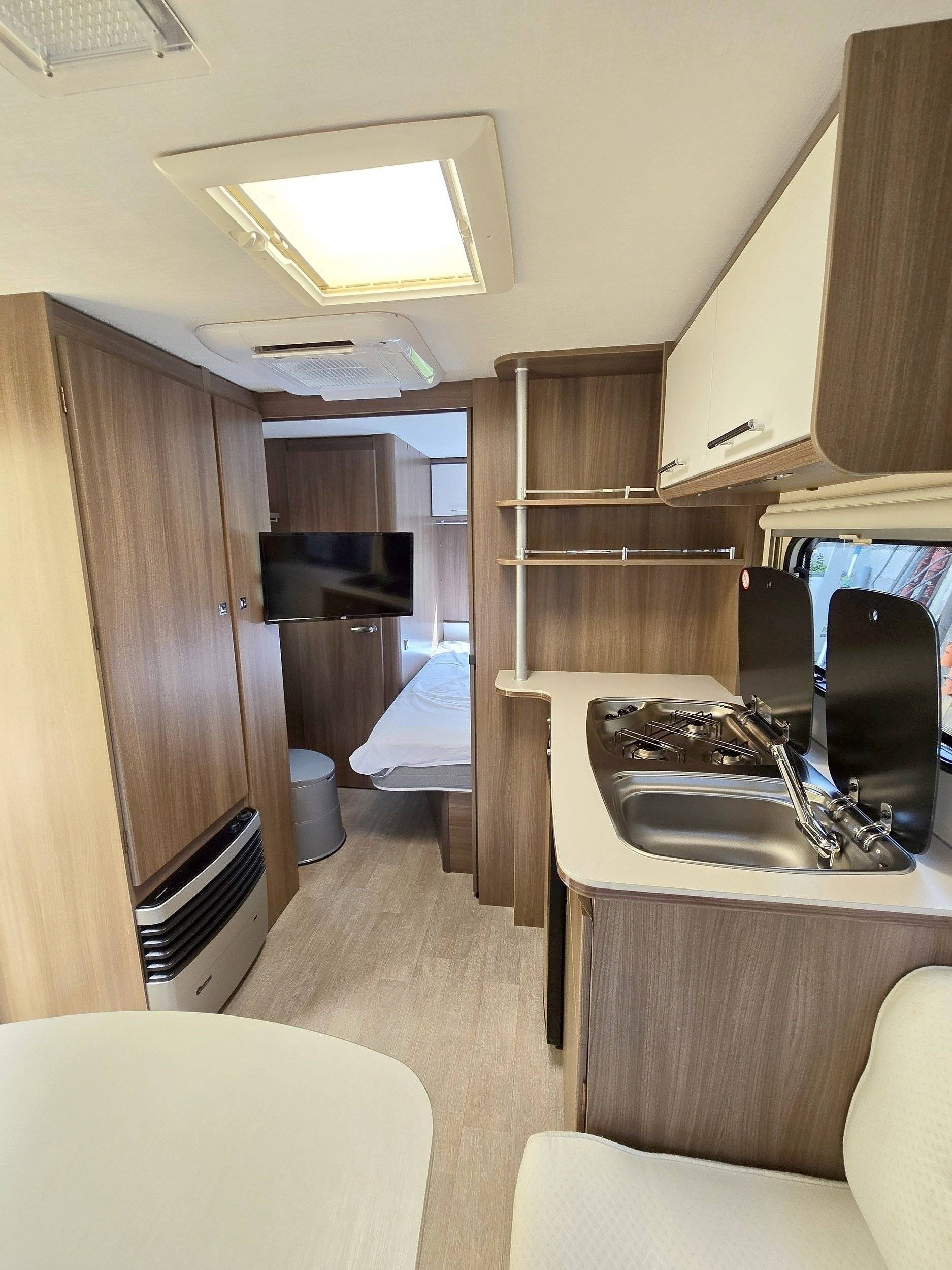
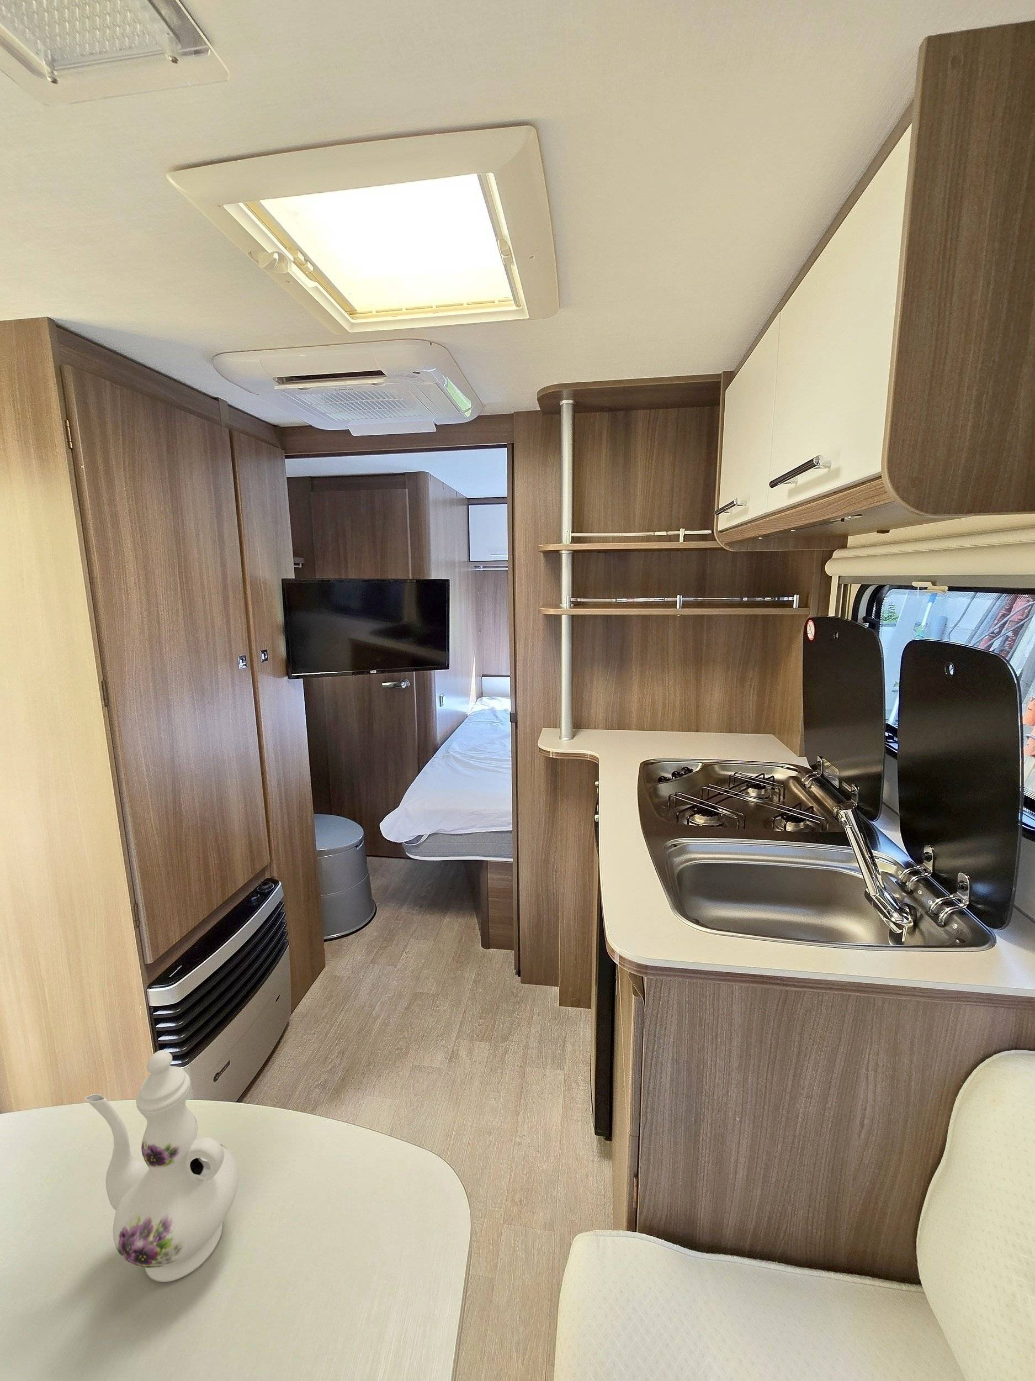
+ chinaware [85,1049,239,1283]
